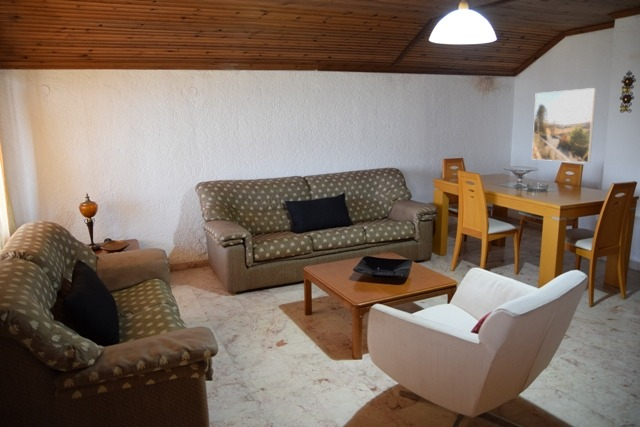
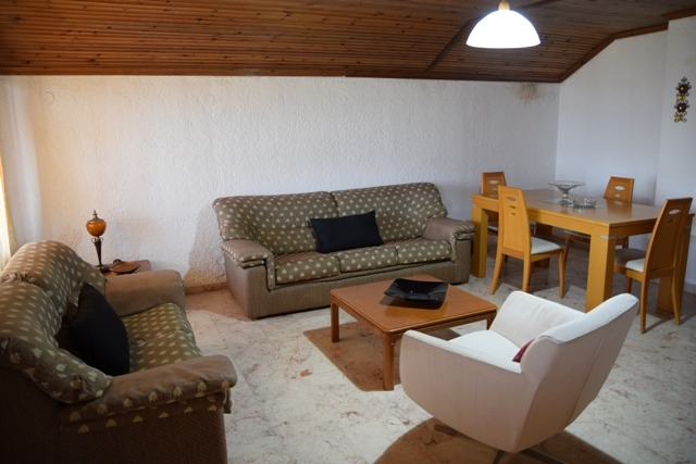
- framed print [531,87,597,164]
